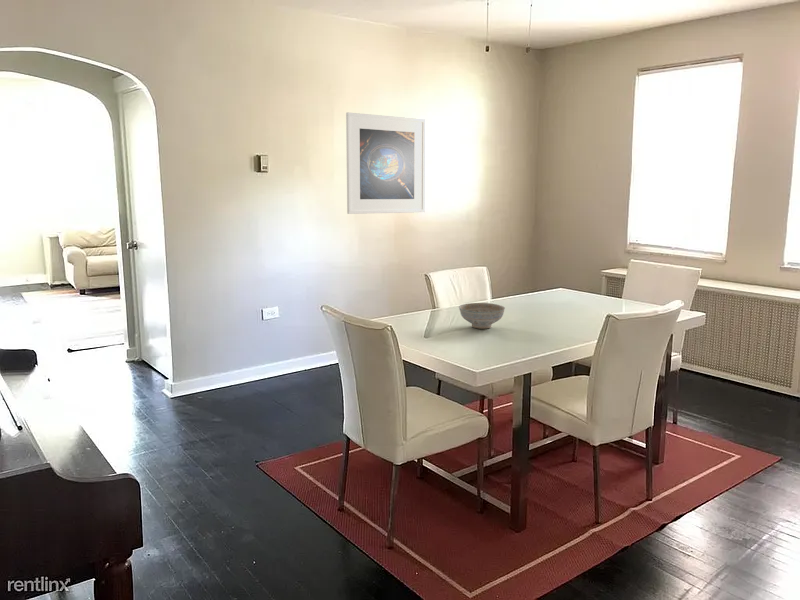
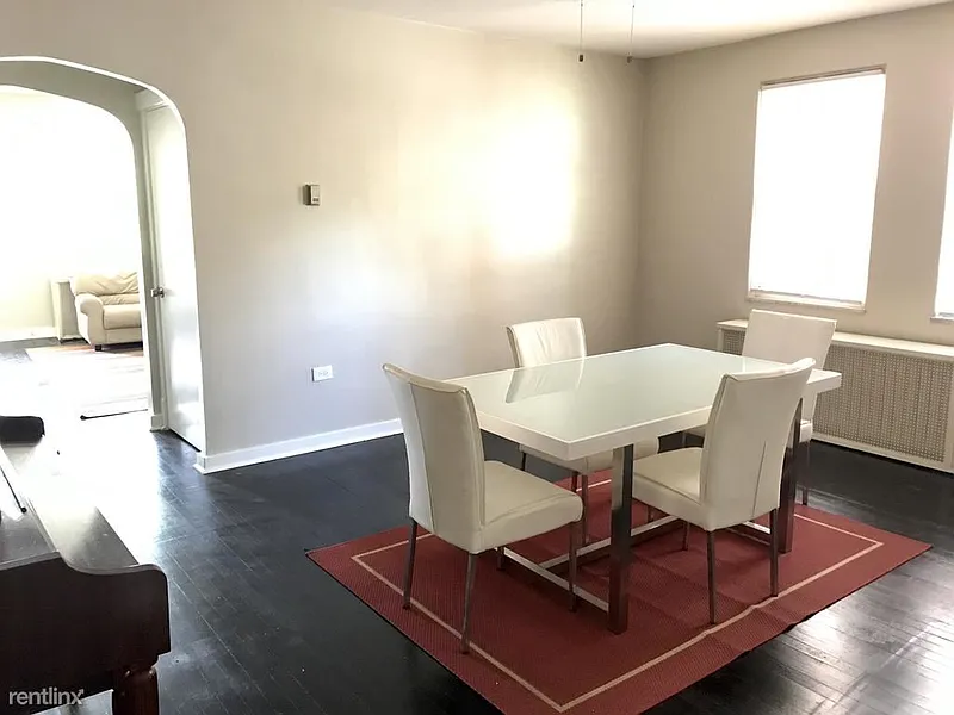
- decorative bowl [458,302,506,330]
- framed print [345,112,426,215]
